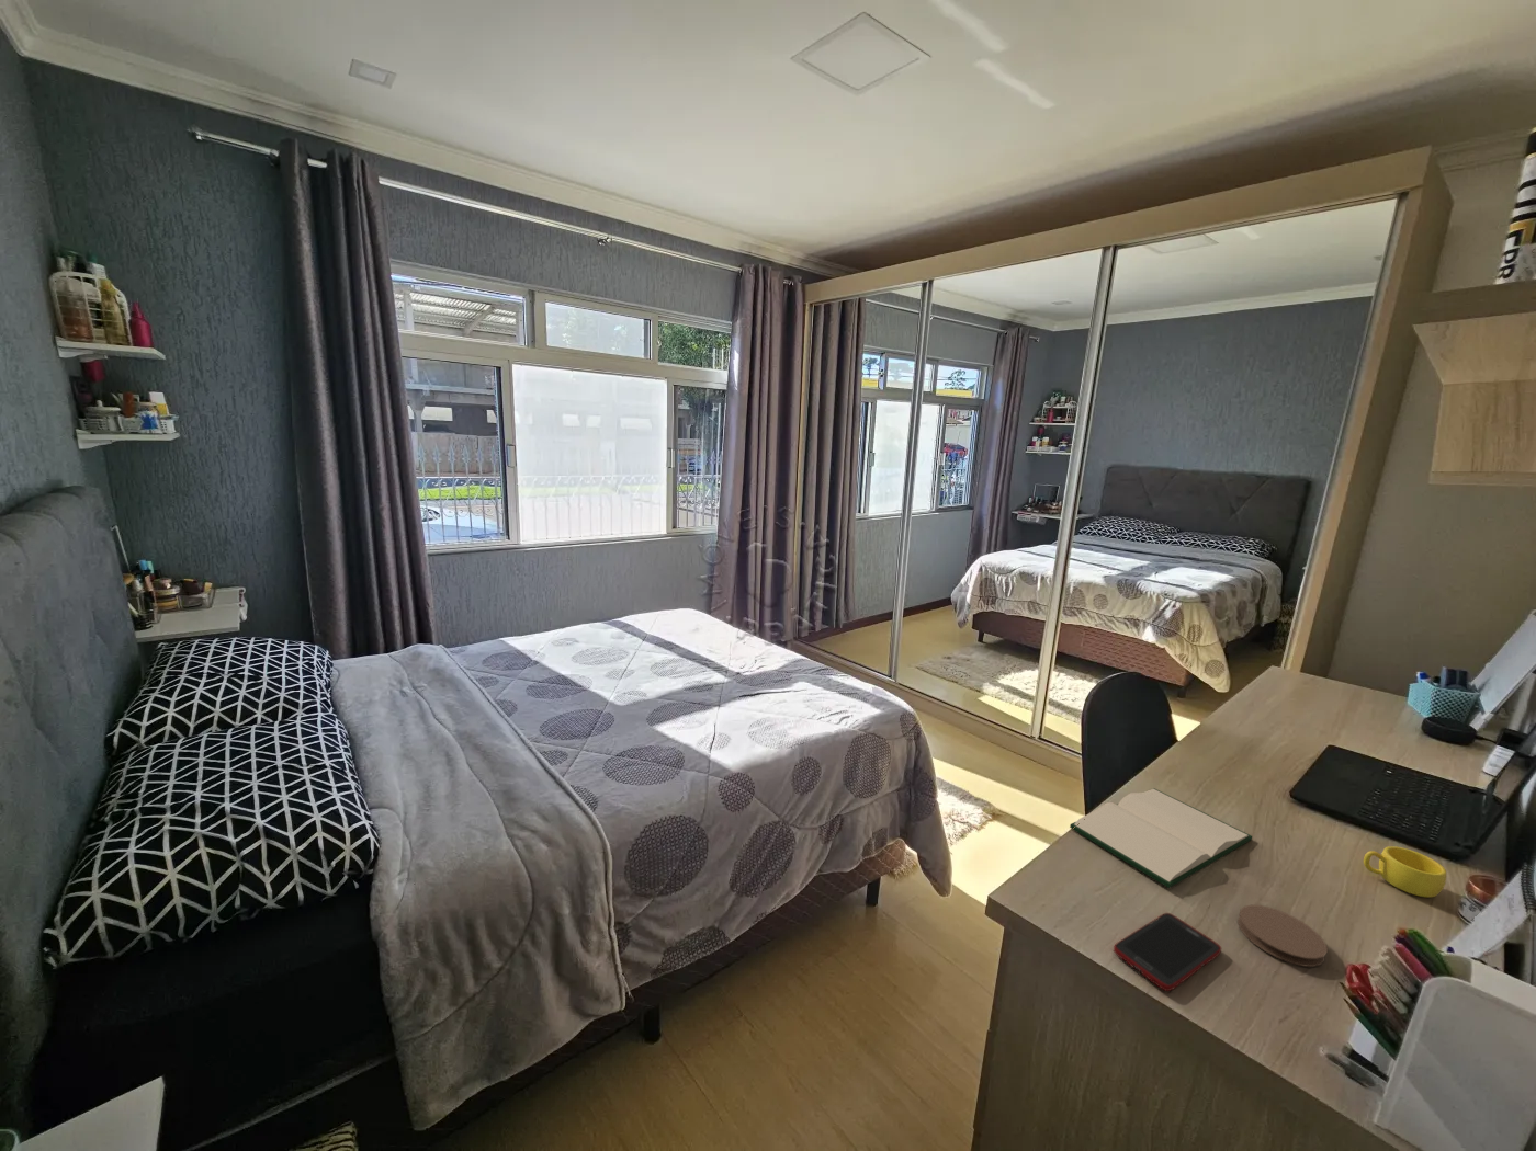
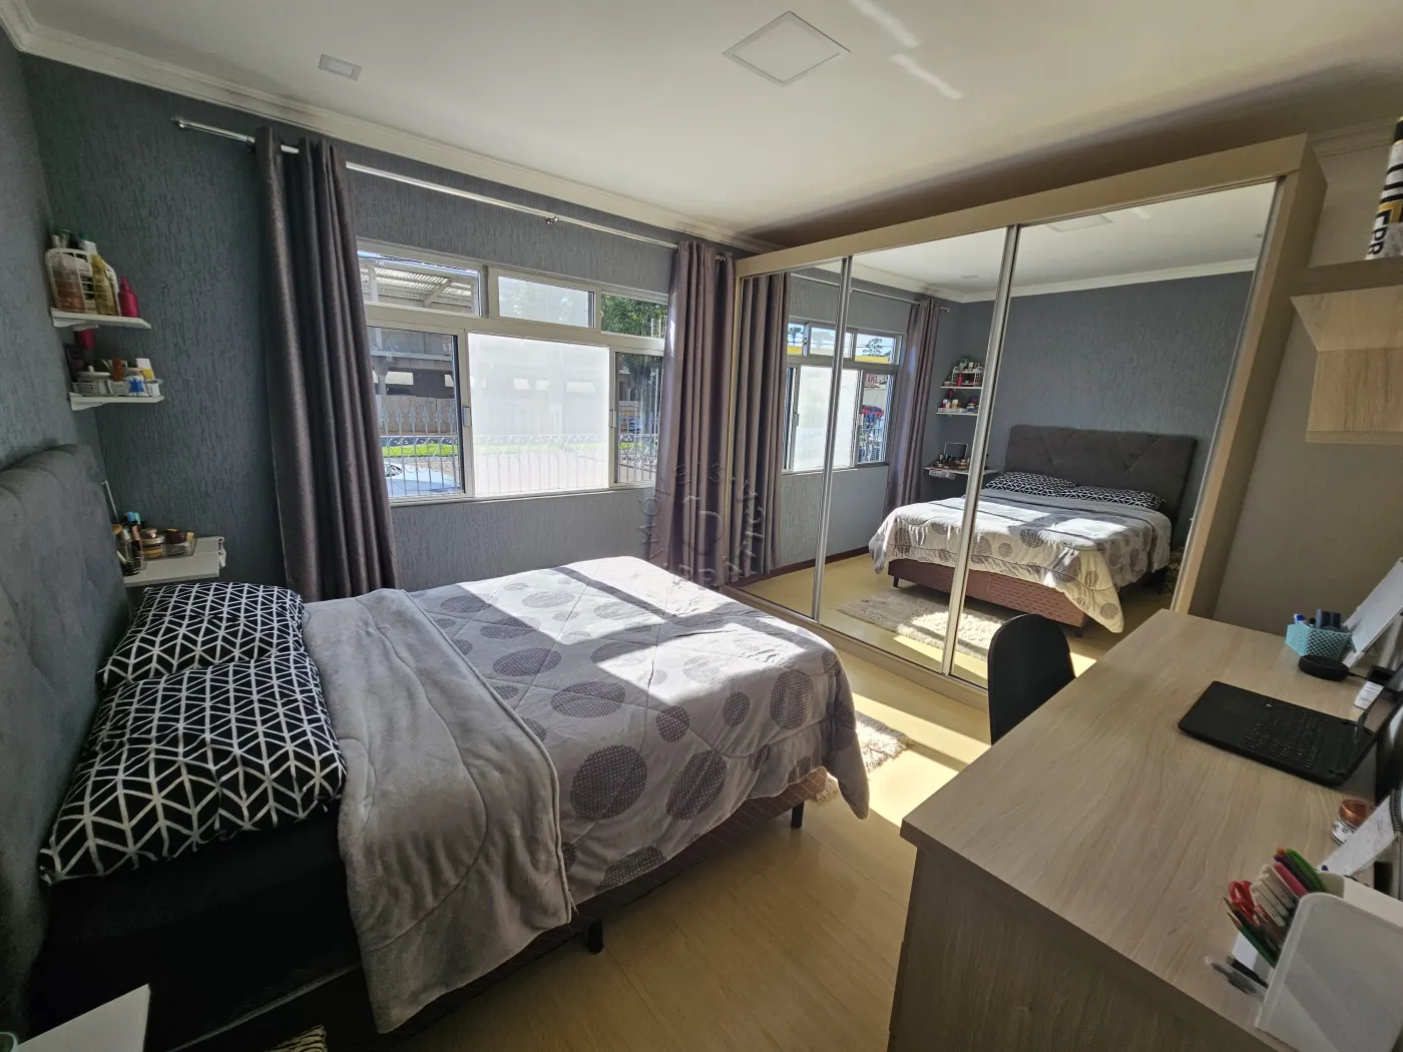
- hardback book [1069,787,1253,889]
- cell phone [1113,912,1223,993]
- cup [1363,845,1448,898]
- coaster [1236,904,1328,968]
